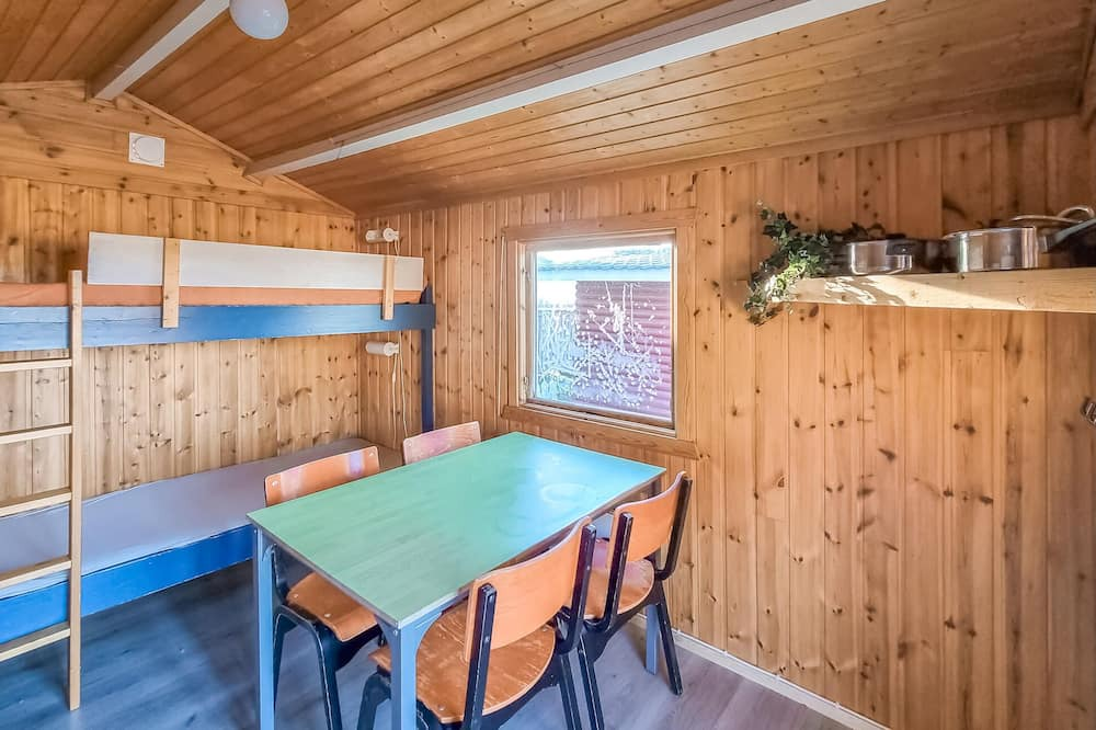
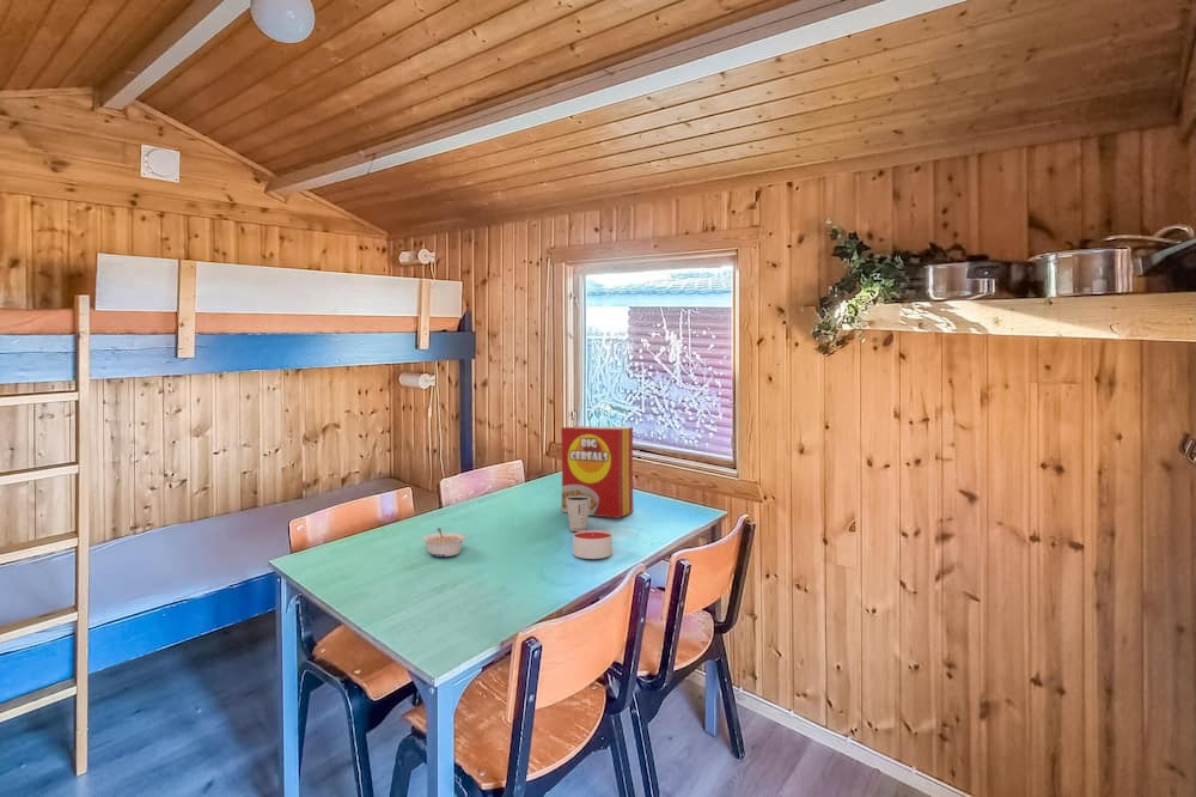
+ legume [421,527,468,558]
+ cereal box [560,425,634,519]
+ dixie cup [566,497,591,533]
+ candle [572,529,614,560]
